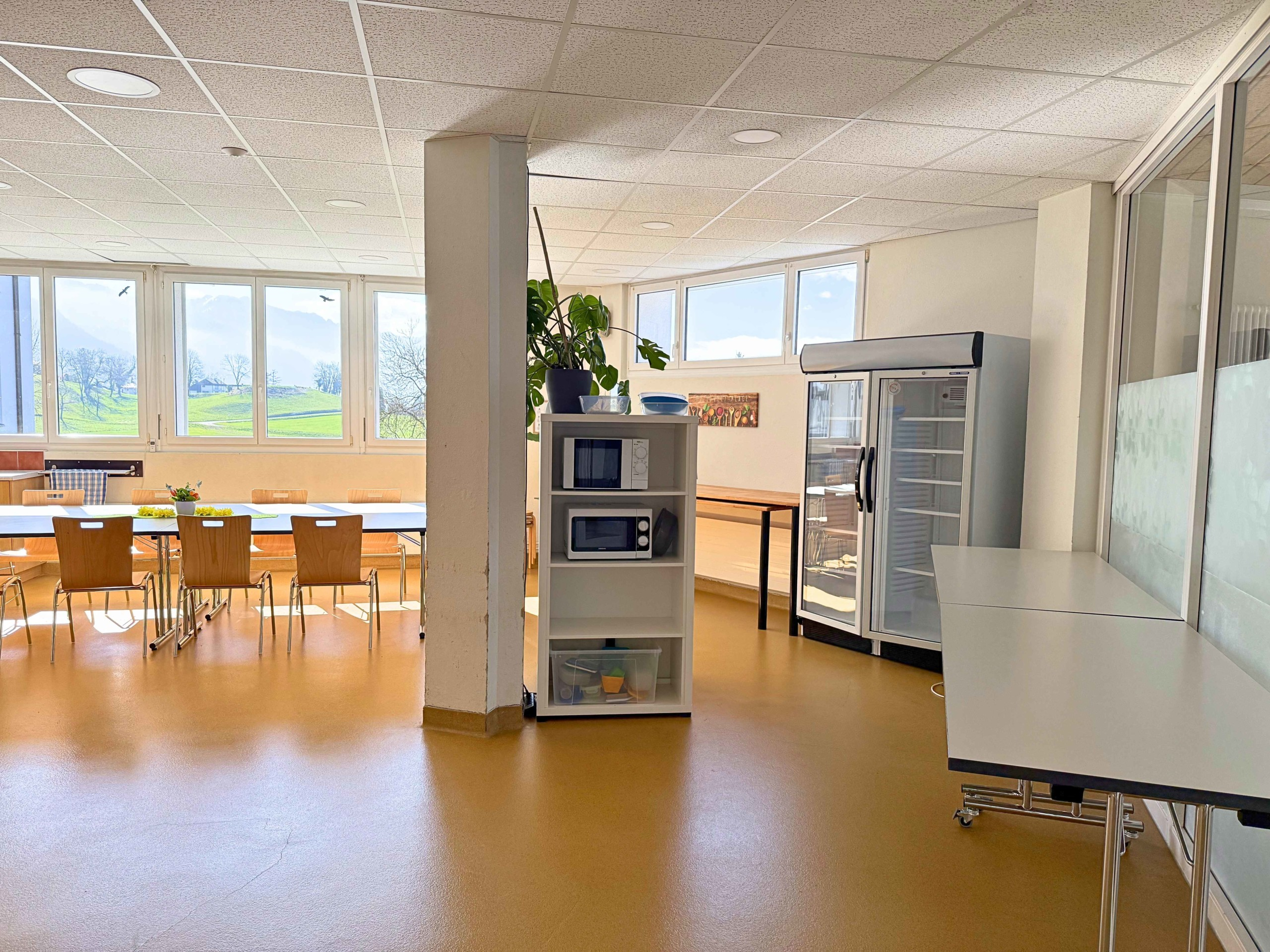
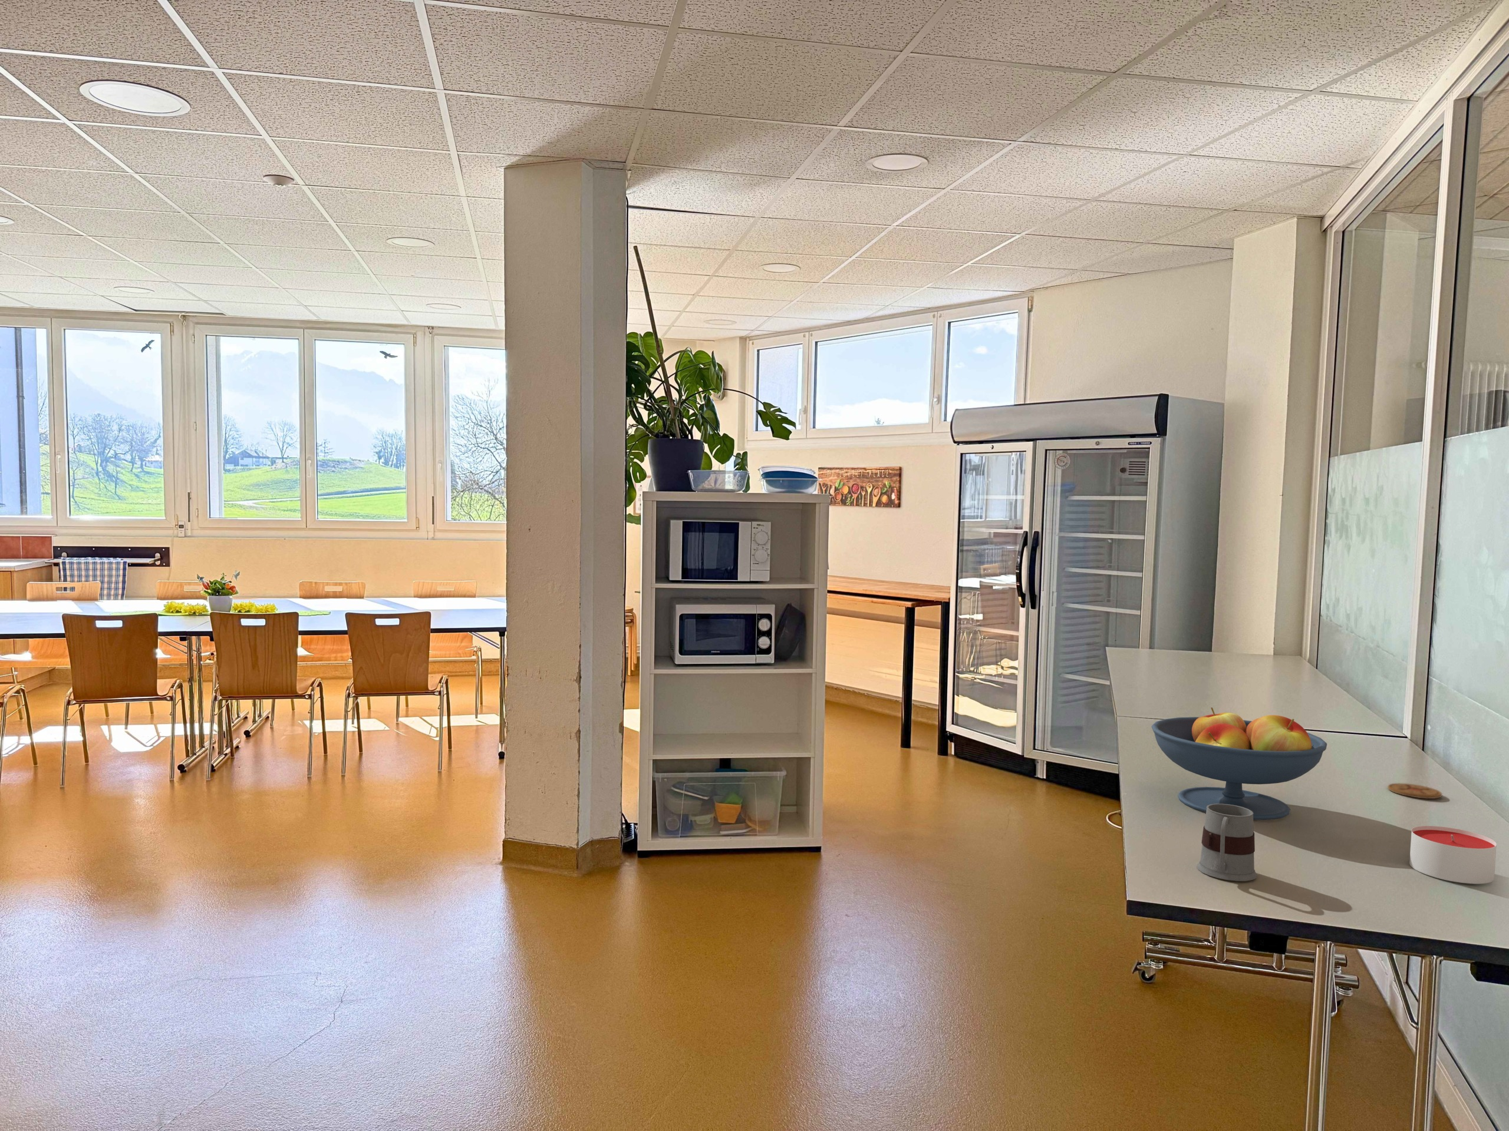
+ candle [1409,826,1497,885]
+ coaster [1387,783,1442,800]
+ fruit bowl [1151,707,1327,821]
+ mug [1197,803,1258,882]
